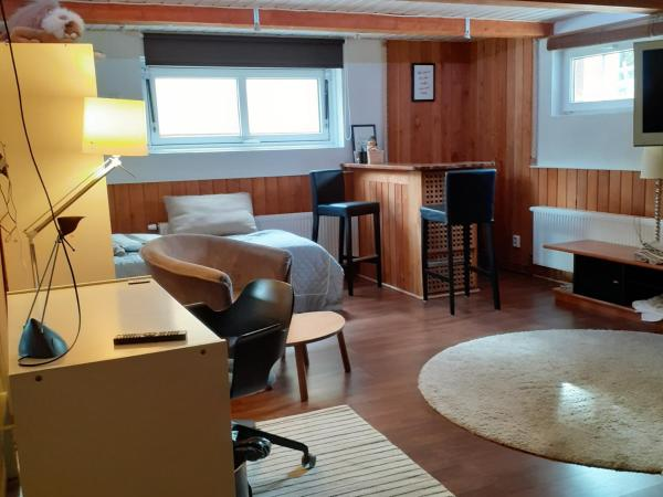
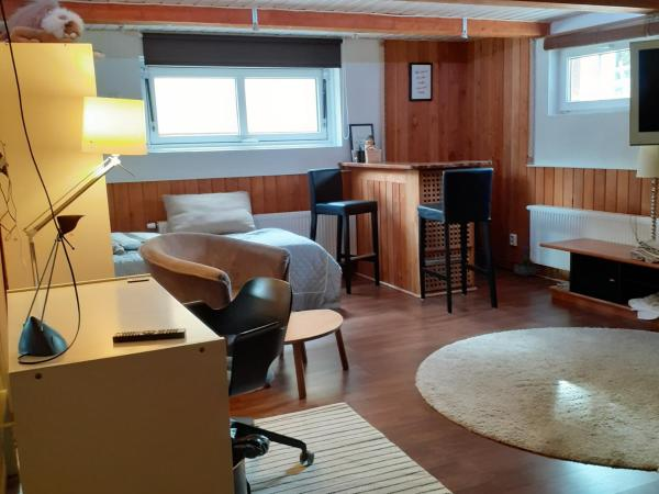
+ potted plant [513,236,539,278]
